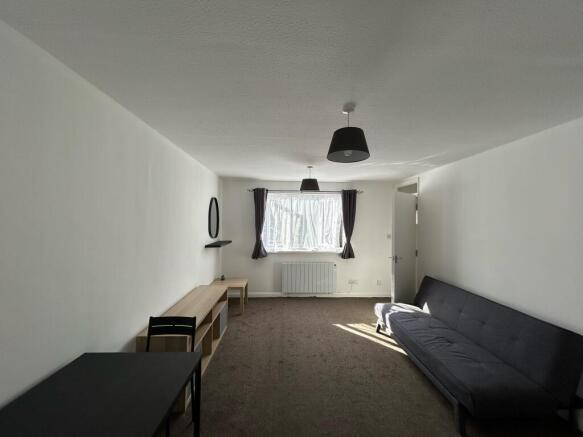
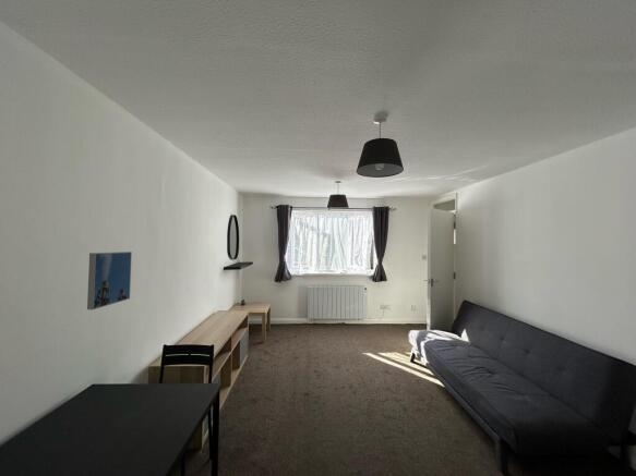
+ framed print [86,251,133,310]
